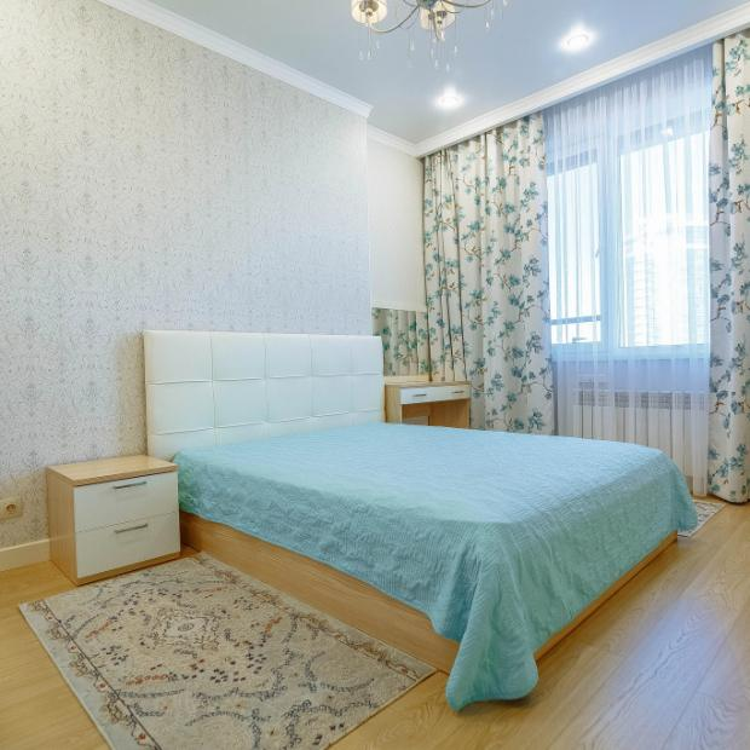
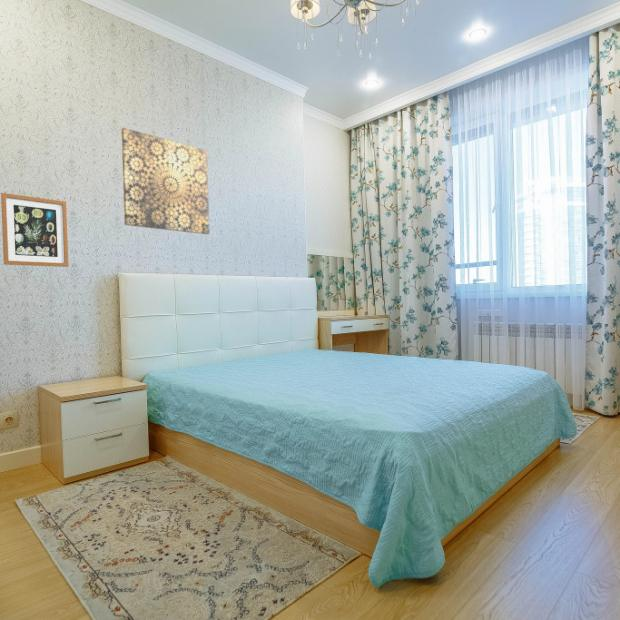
+ wall art [120,127,210,235]
+ wall art [0,192,70,268]
